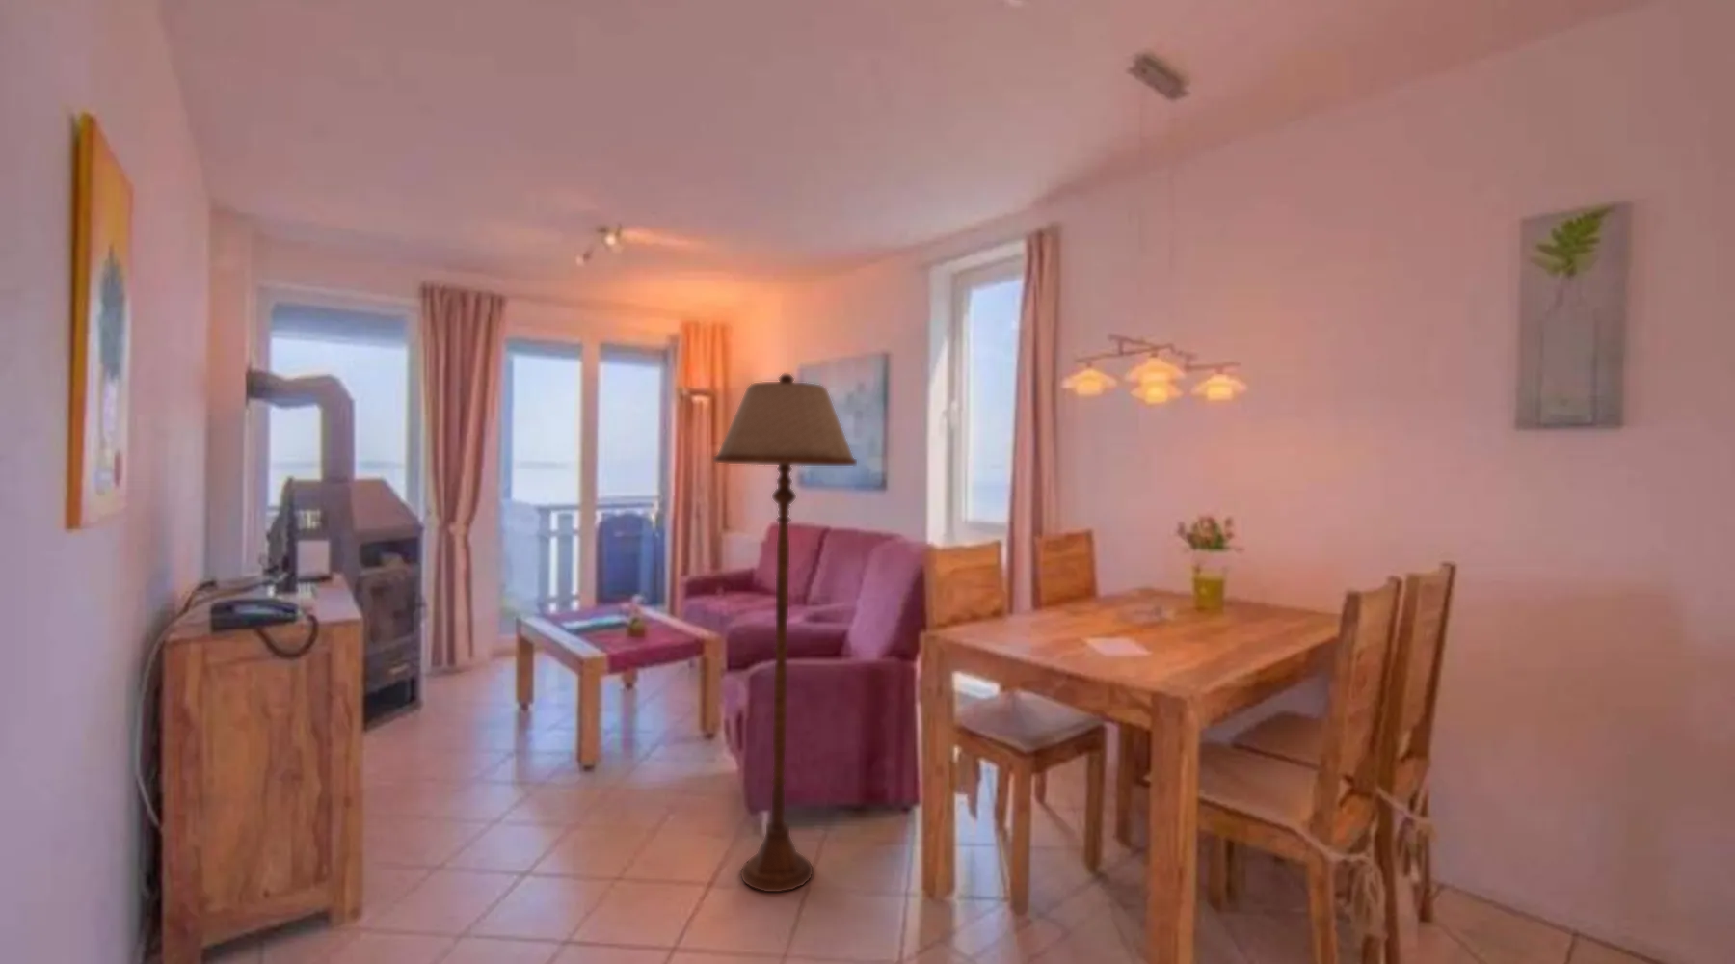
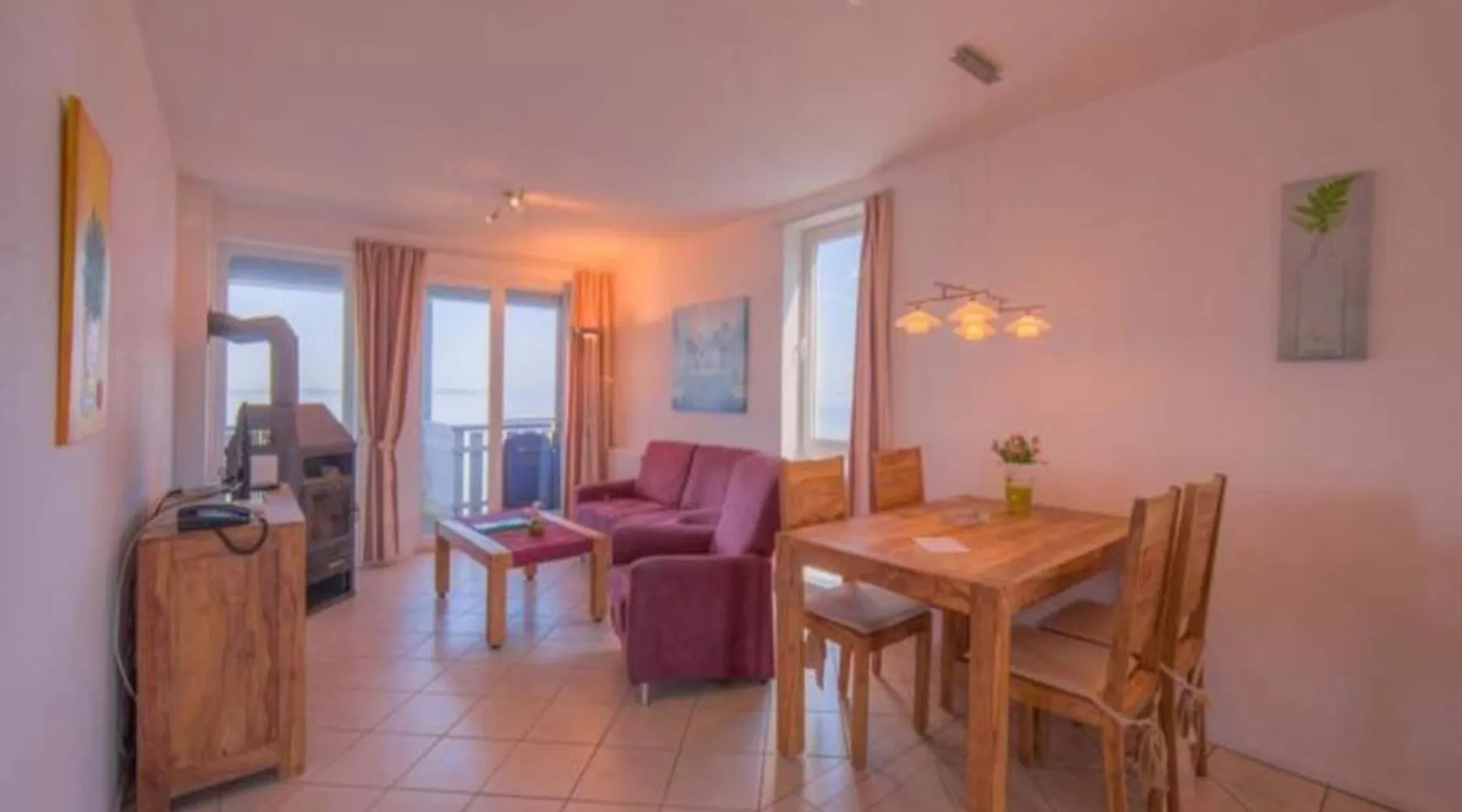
- floor lamp [712,373,858,893]
